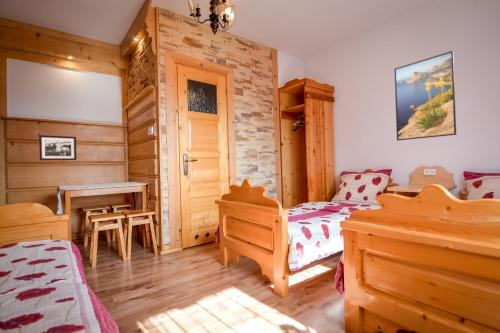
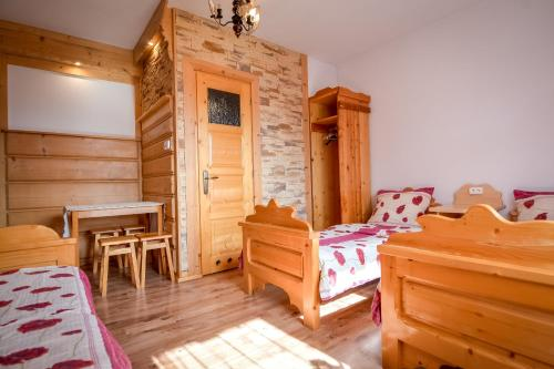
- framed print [393,50,457,141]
- picture frame [38,134,77,161]
